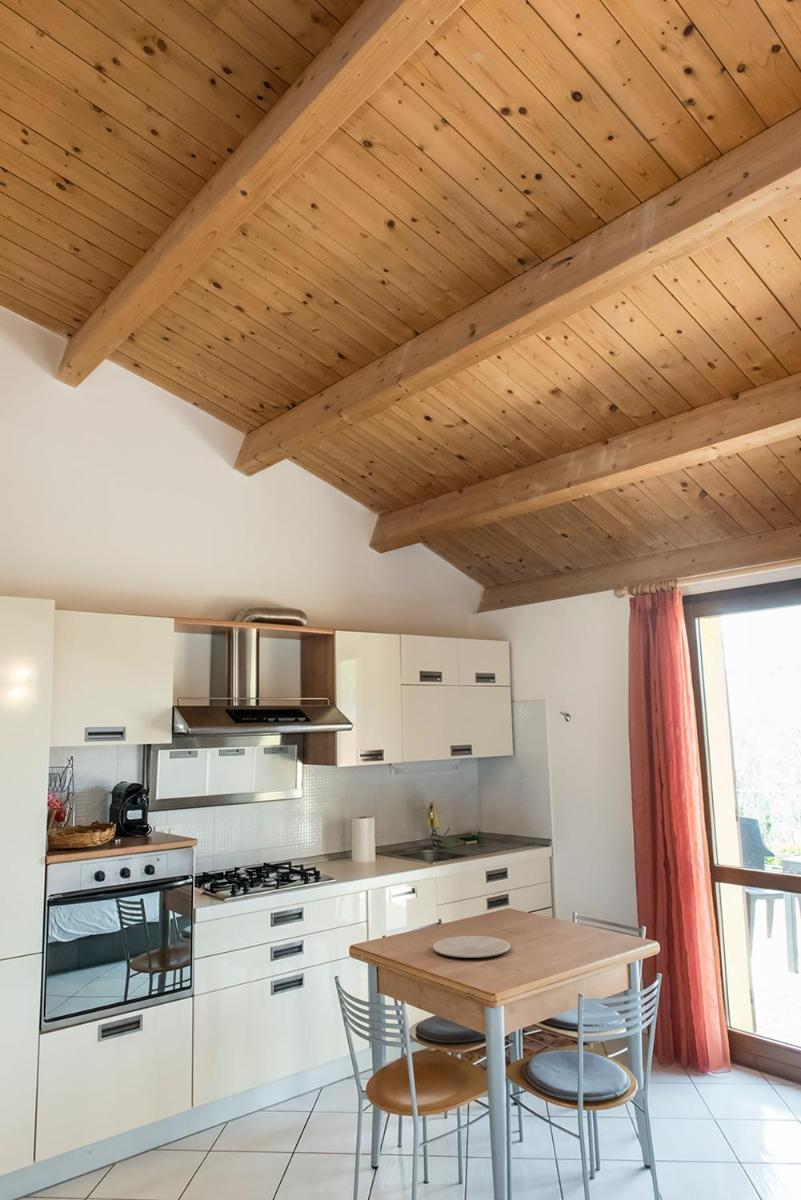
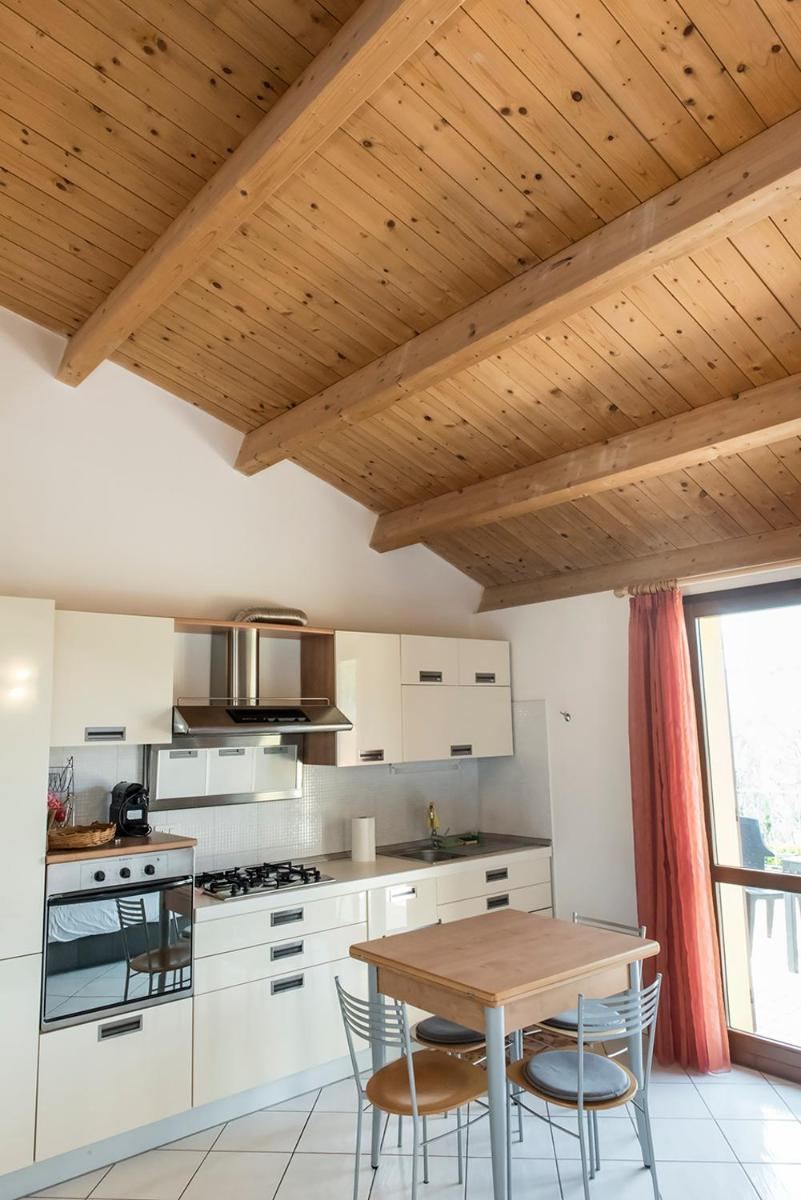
- plate [432,935,511,959]
